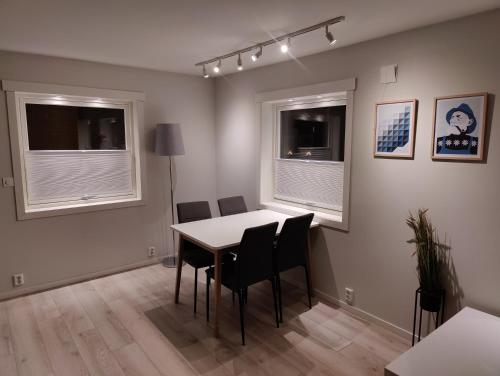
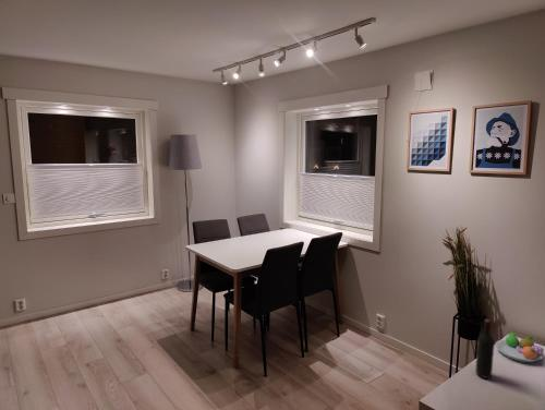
+ wine bottle [474,318,495,379]
+ fruit bowl [494,330,545,363]
